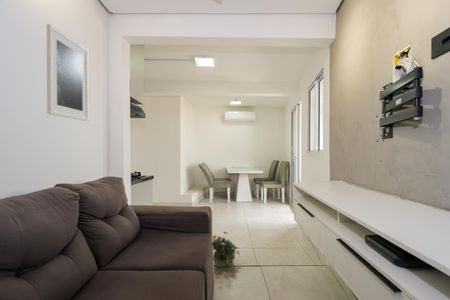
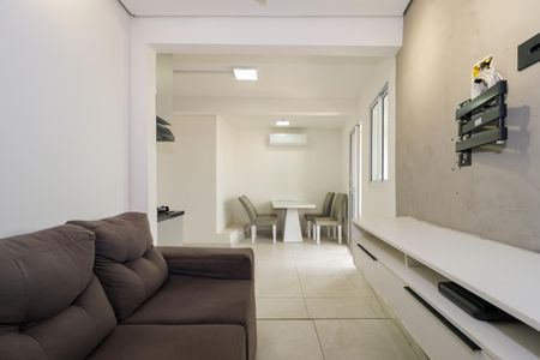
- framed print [46,23,89,122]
- potted plant [211,231,241,268]
